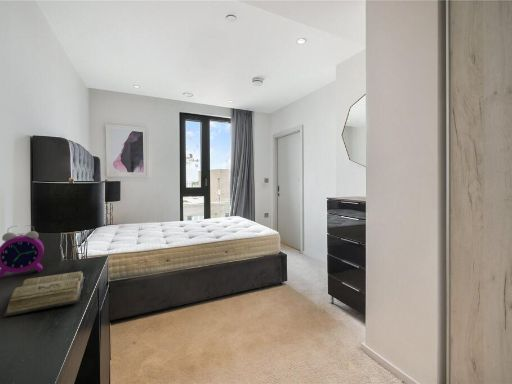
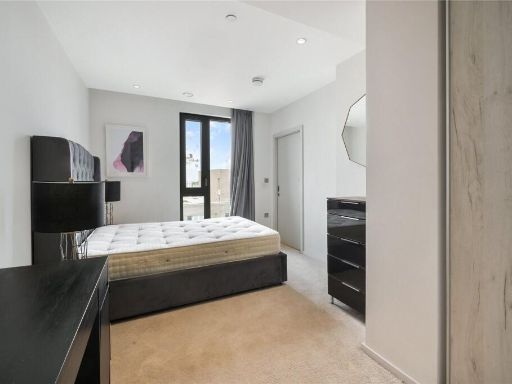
- diary [3,270,86,318]
- alarm clock [0,224,45,279]
